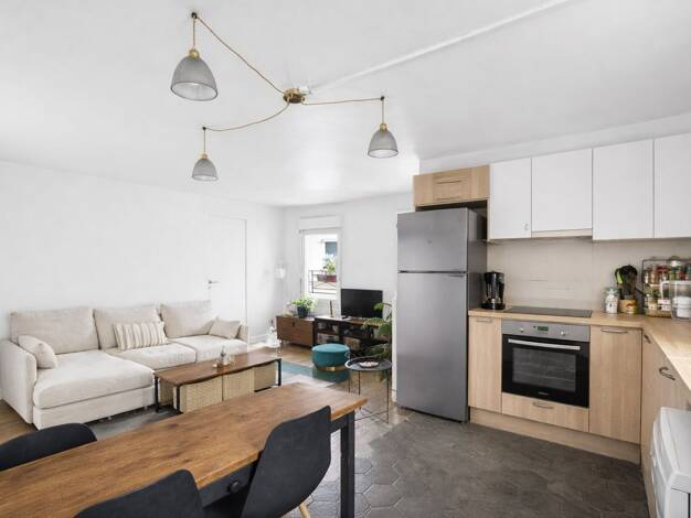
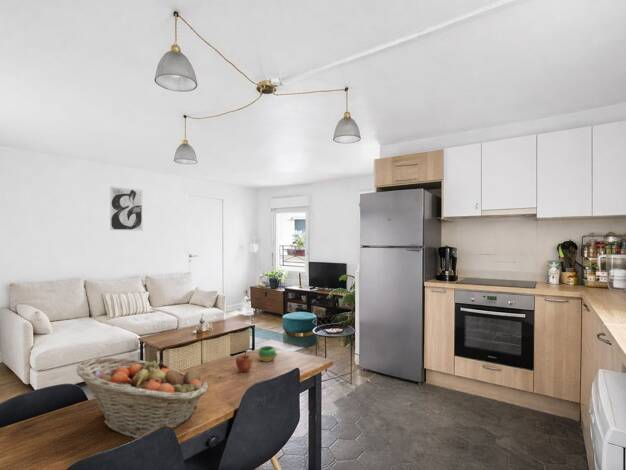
+ wall art [109,185,144,232]
+ apple [235,349,253,373]
+ mug [257,345,278,363]
+ fruit basket [76,356,209,439]
